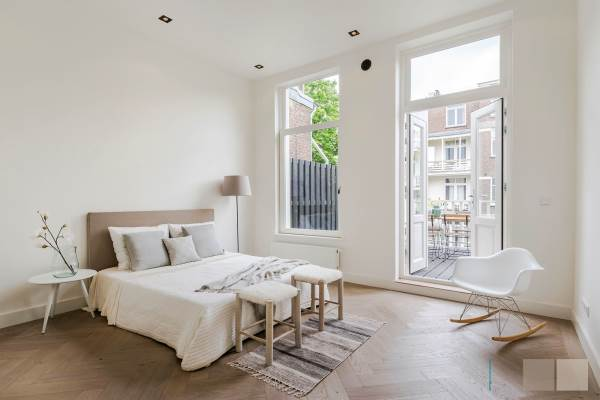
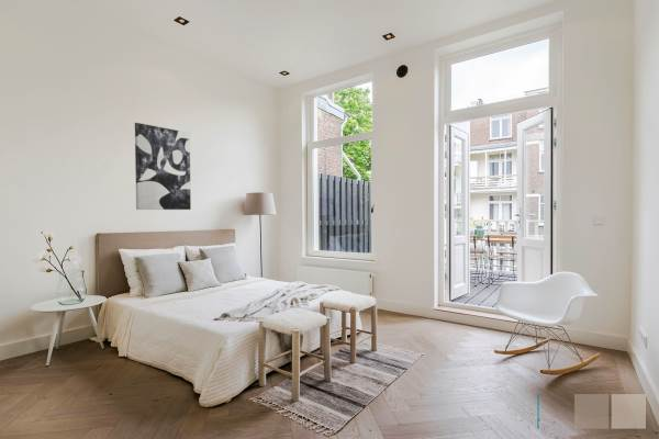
+ wall art [134,122,192,211]
